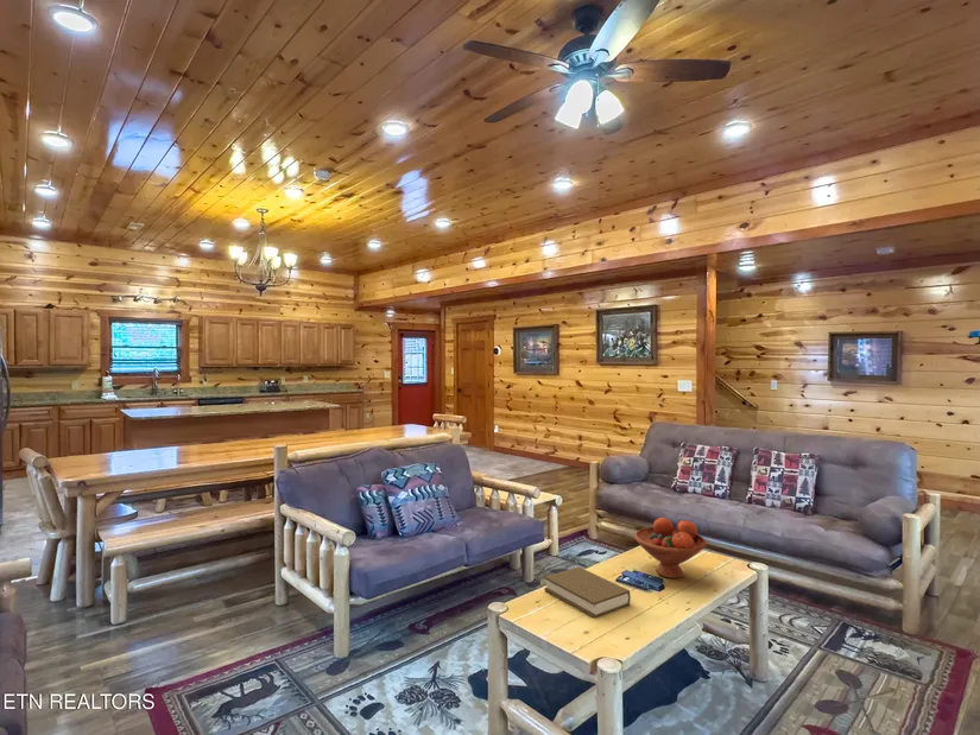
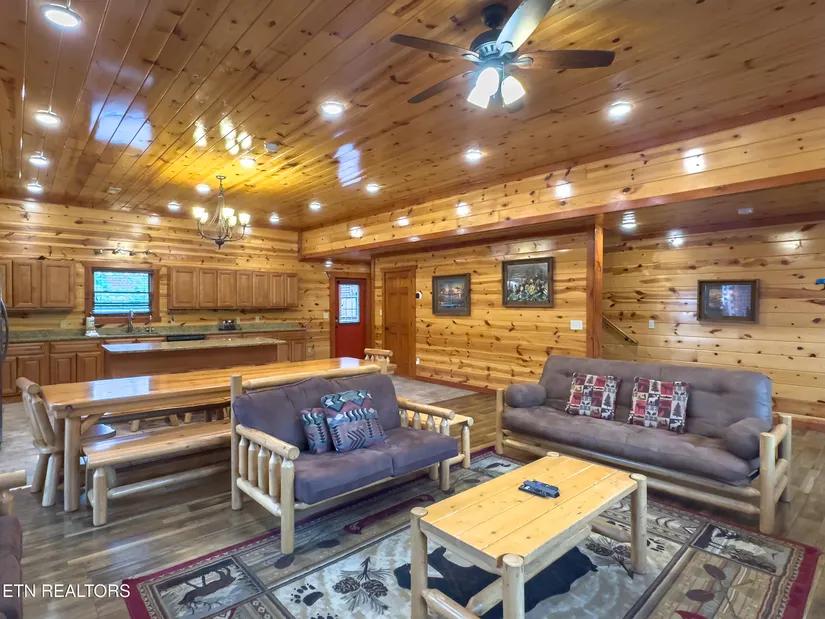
- fruit bowl [633,517,708,579]
- book [543,565,632,619]
